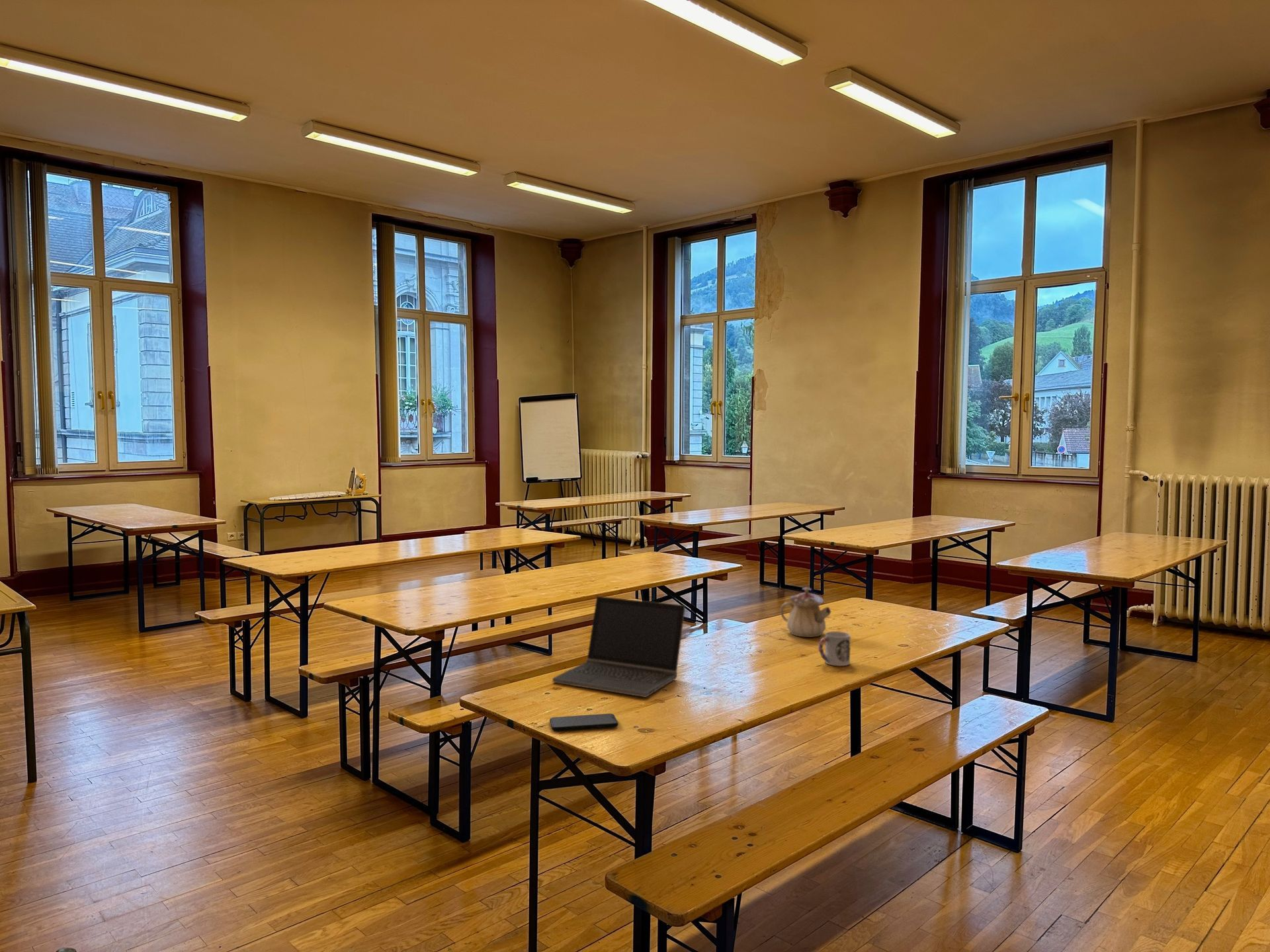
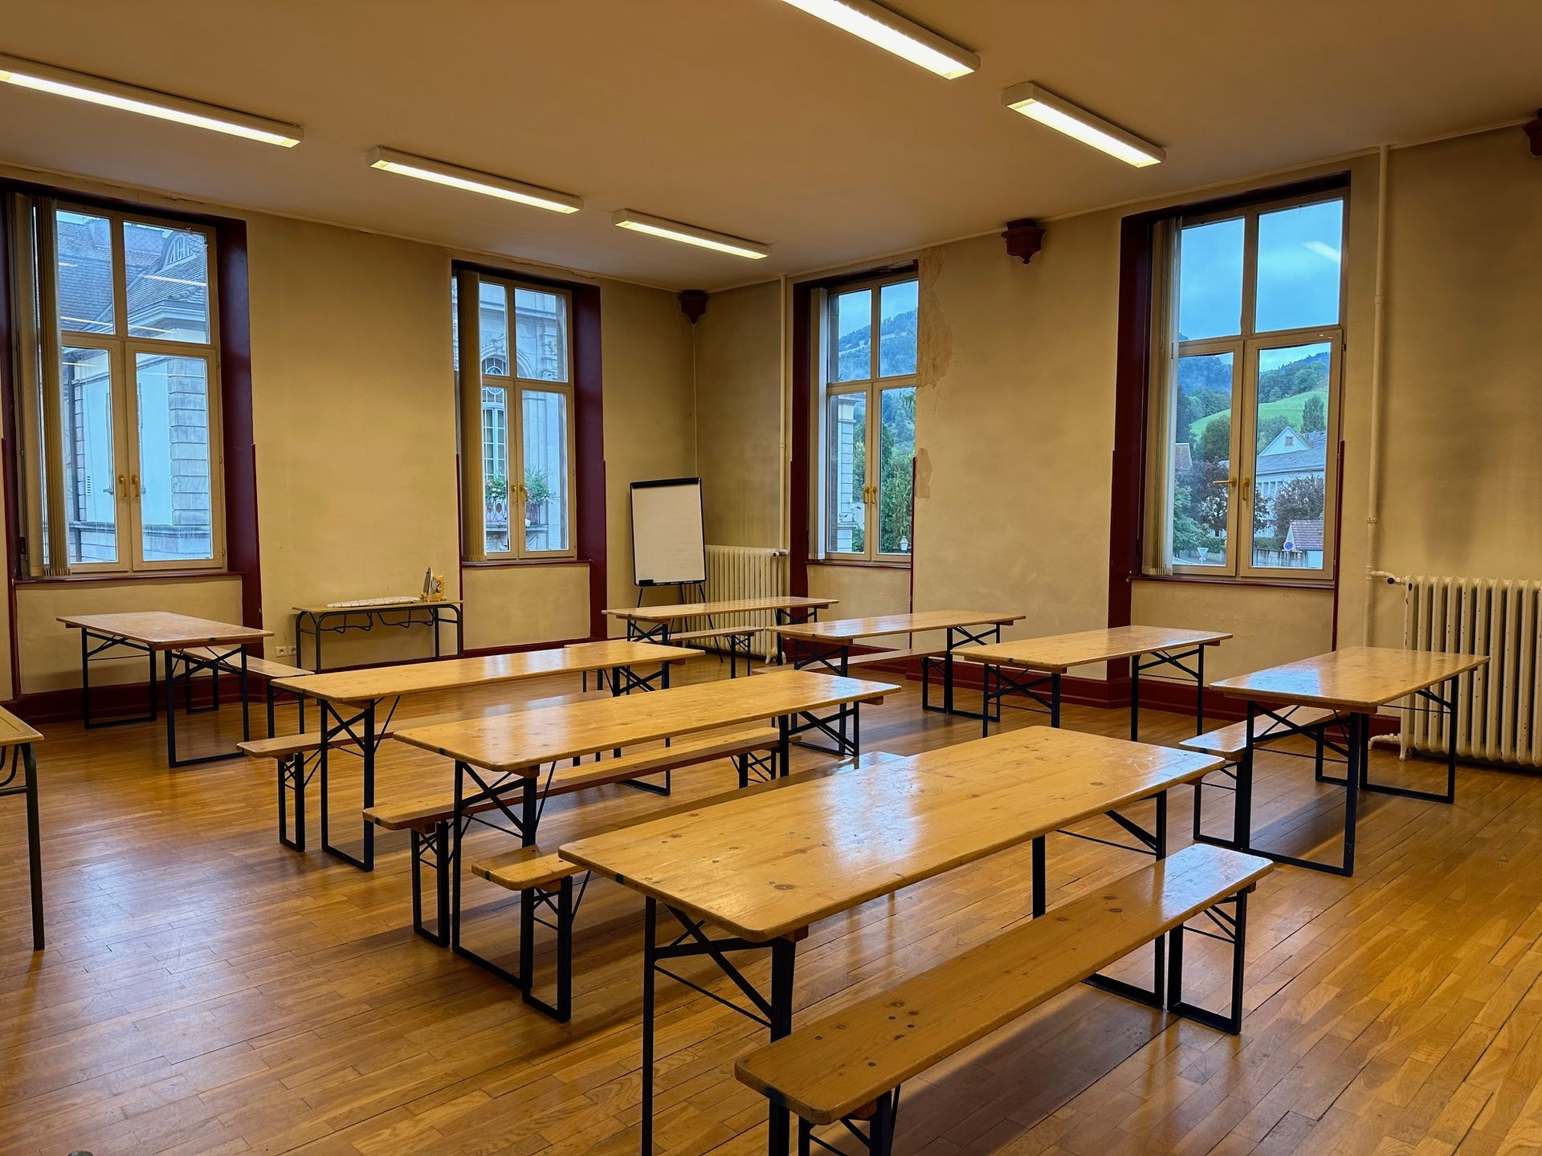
- smartphone [549,713,619,731]
- teapot [780,586,832,638]
- laptop computer [552,596,686,698]
- cup [818,631,851,666]
